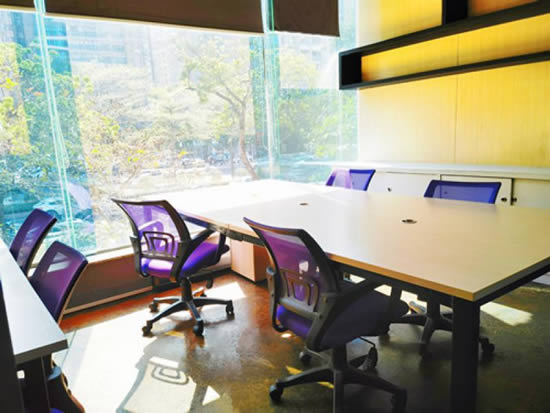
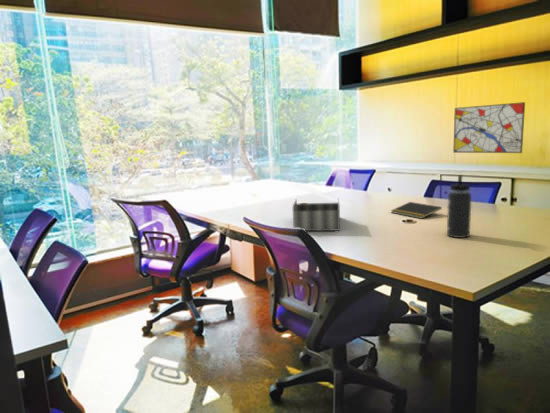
+ wall art [452,101,526,154]
+ thermos bottle [446,174,473,239]
+ notepad [390,201,443,220]
+ desk organizer [292,198,341,232]
